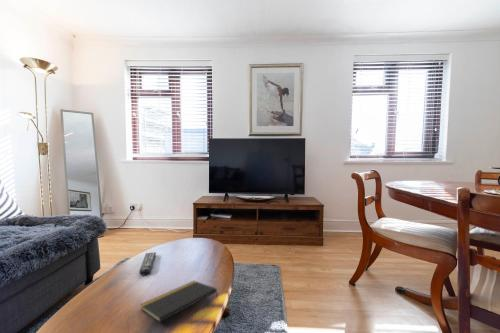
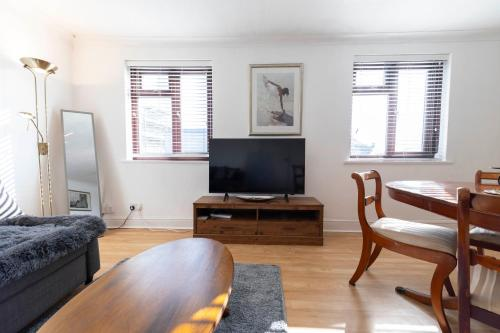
- remote control [138,251,157,277]
- notepad [139,280,219,323]
